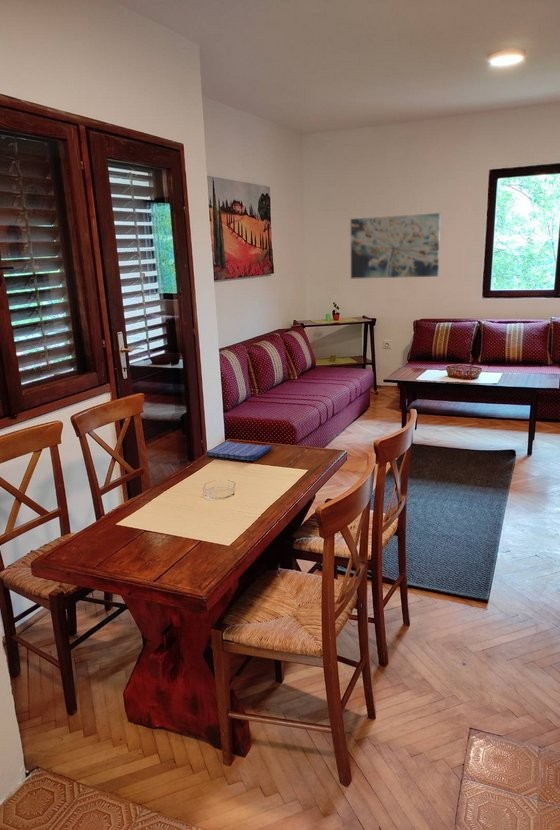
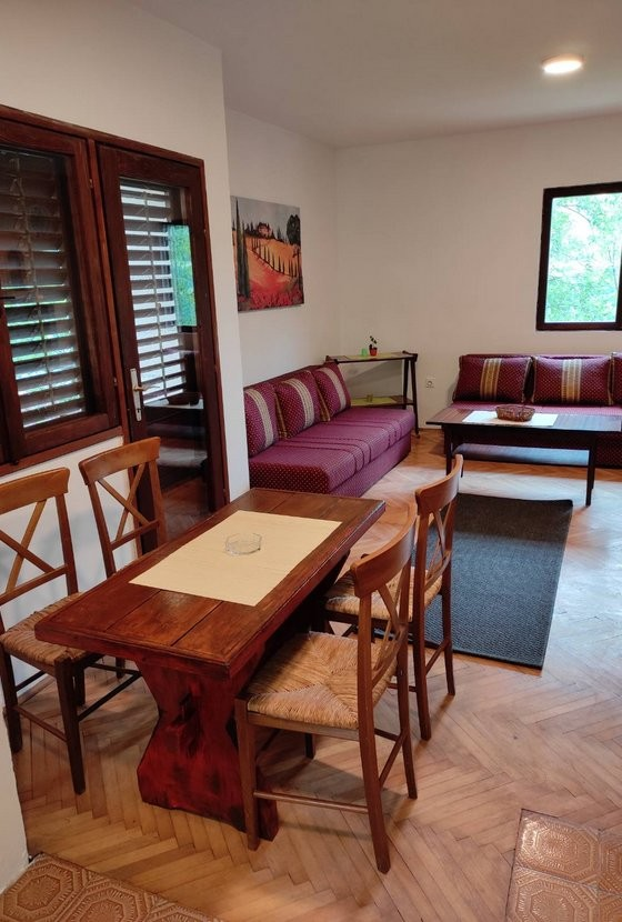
- dish towel [205,441,273,462]
- wall art [350,212,441,280]
